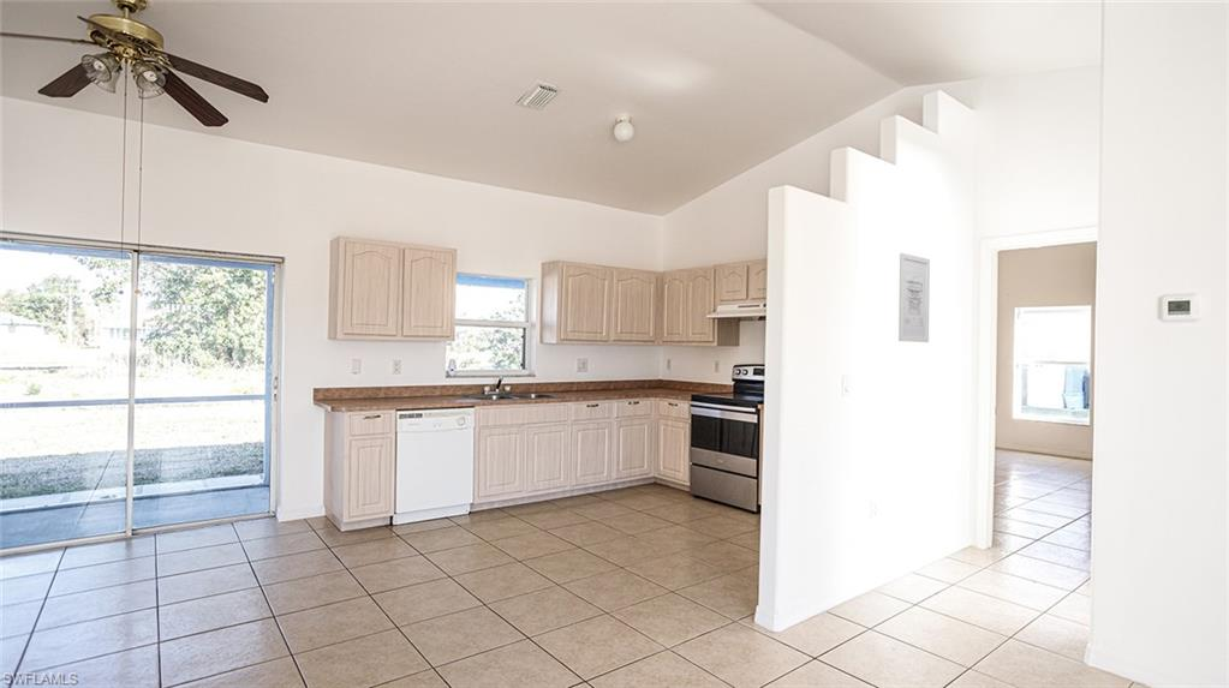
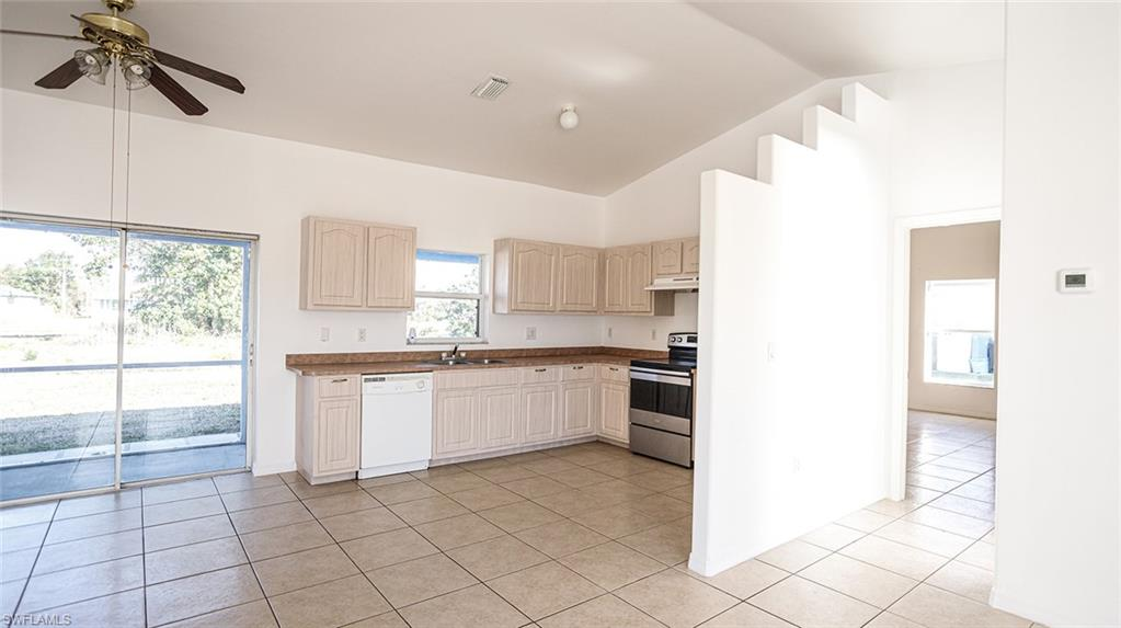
- wall art [897,252,931,343]
